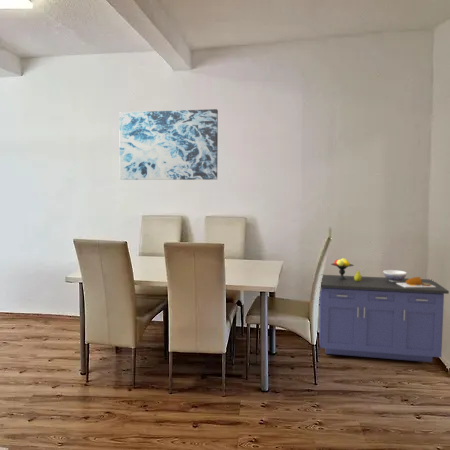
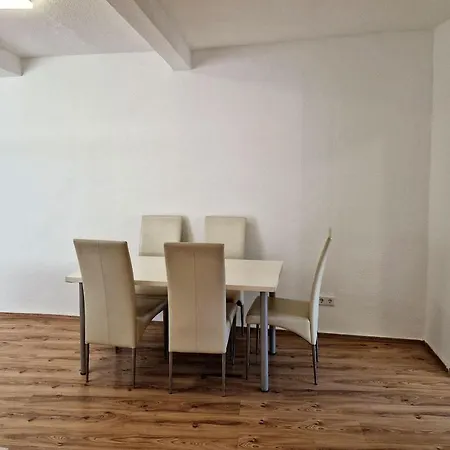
- wall art [118,108,219,181]
- storage cabinet [318,257,450,363]
